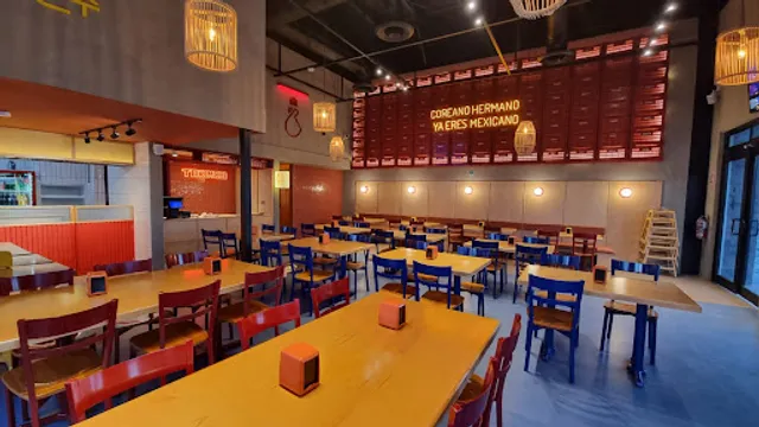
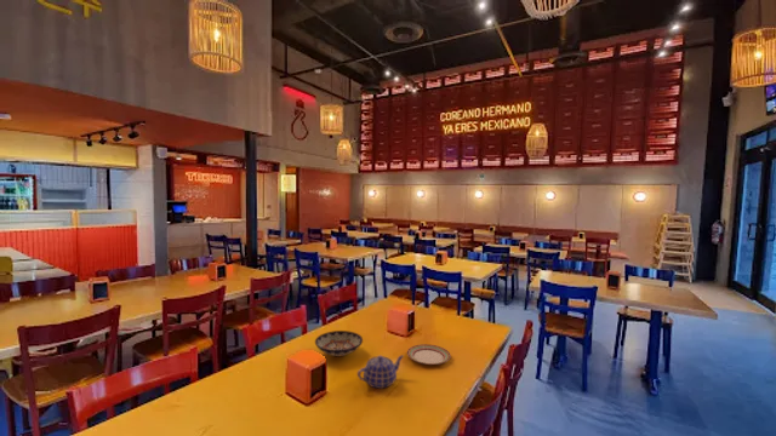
+ plate [406,343,452,366]
+ bowl [314,329,364,358]
+ teapot [356,354,405,390]
